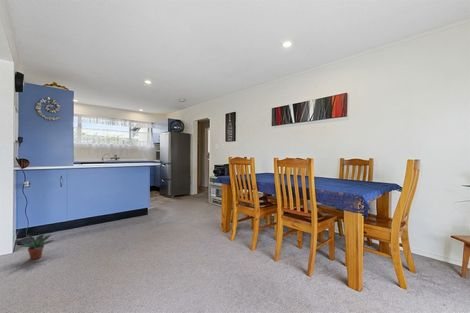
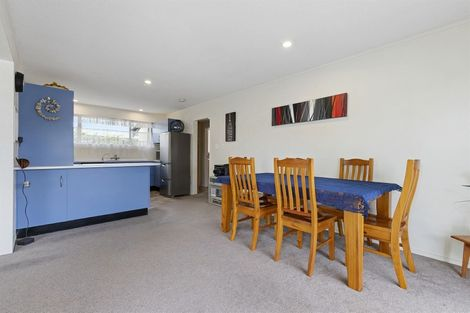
- potted plant [18,233,57,260]
